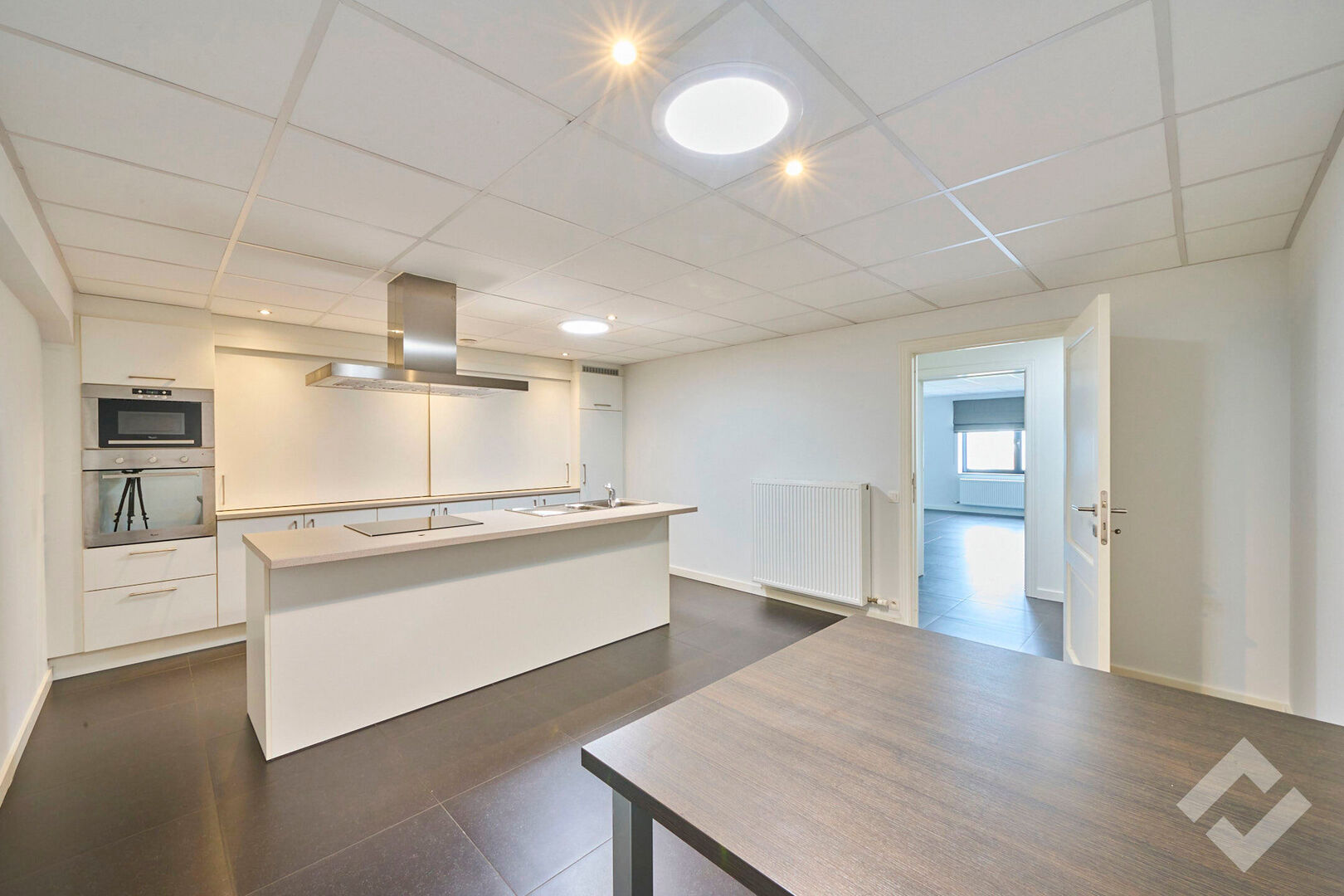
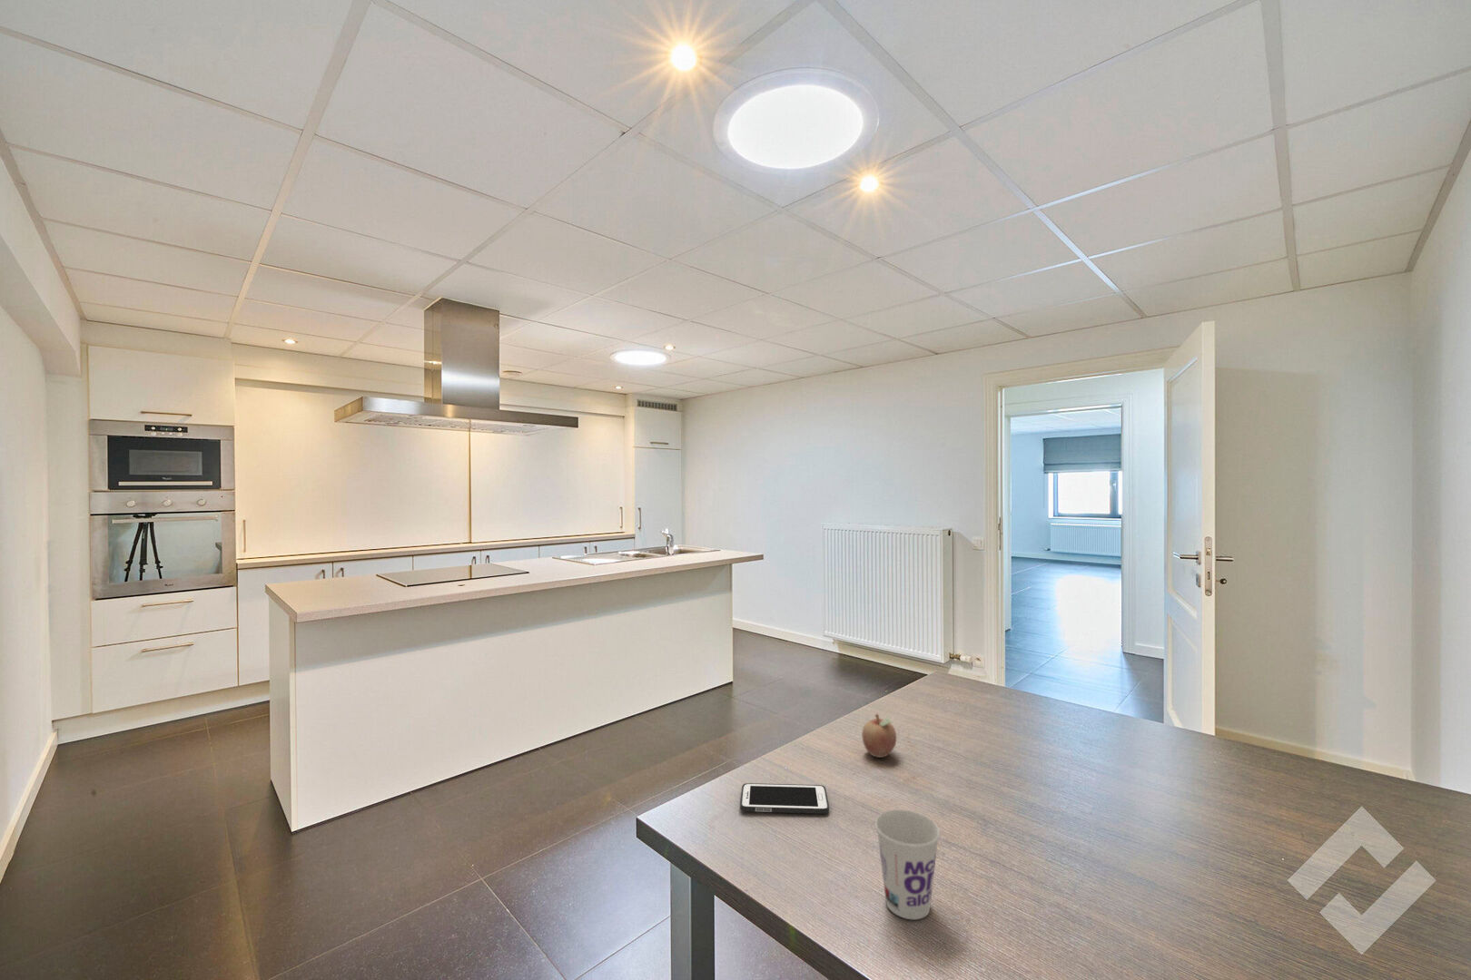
+ cell phone [739,782,830,815]
+ fruit [860,713,897,759]
+ cup [875,808,940,920]
